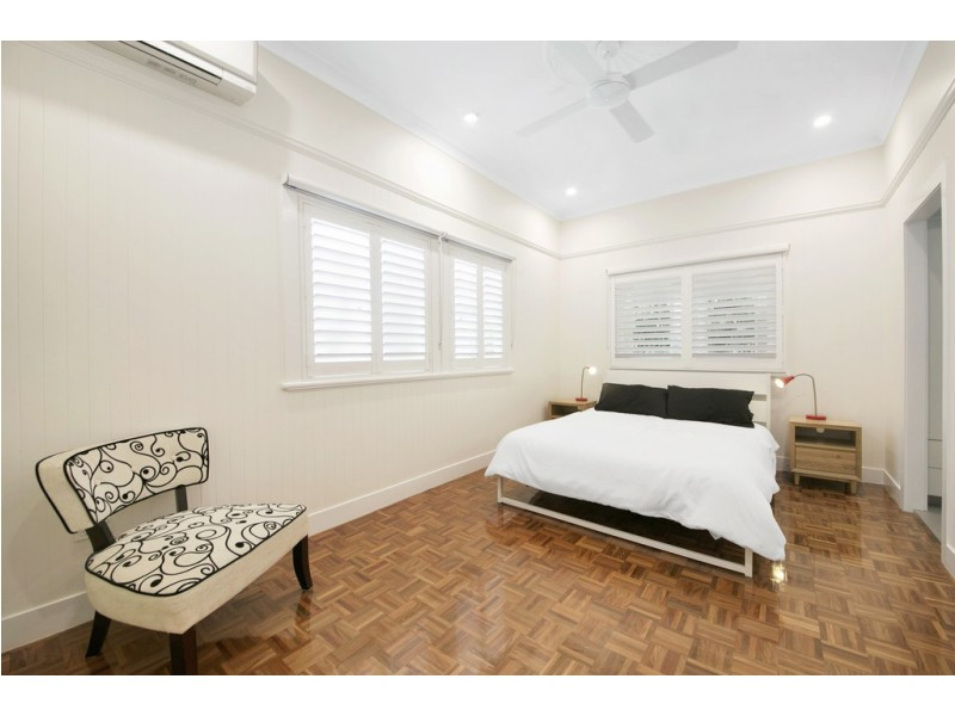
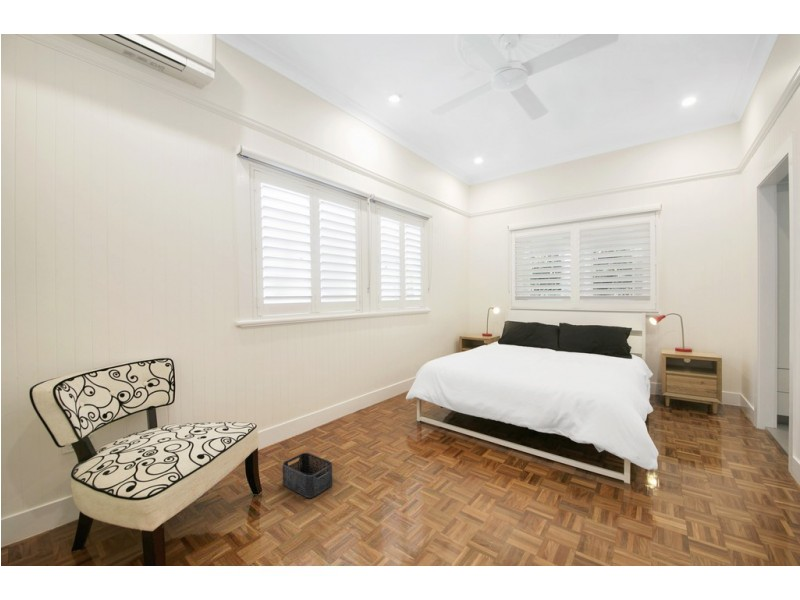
+ storage bin [282,452,333,499]
